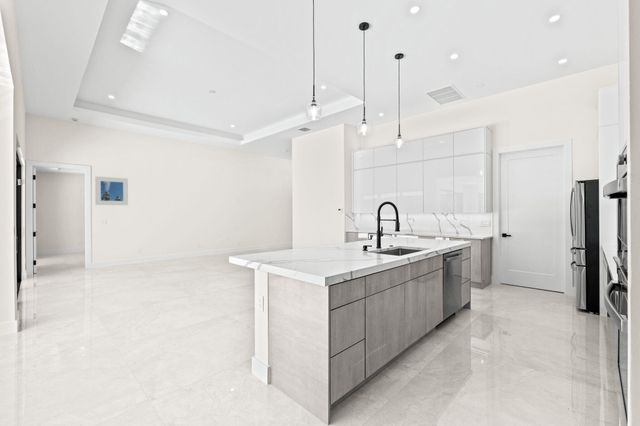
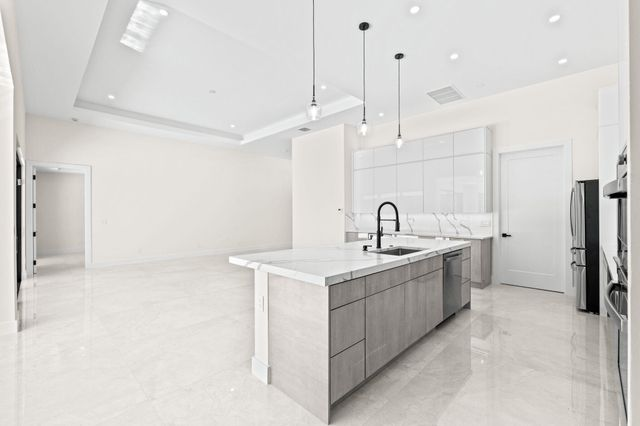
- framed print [94,175,129,206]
